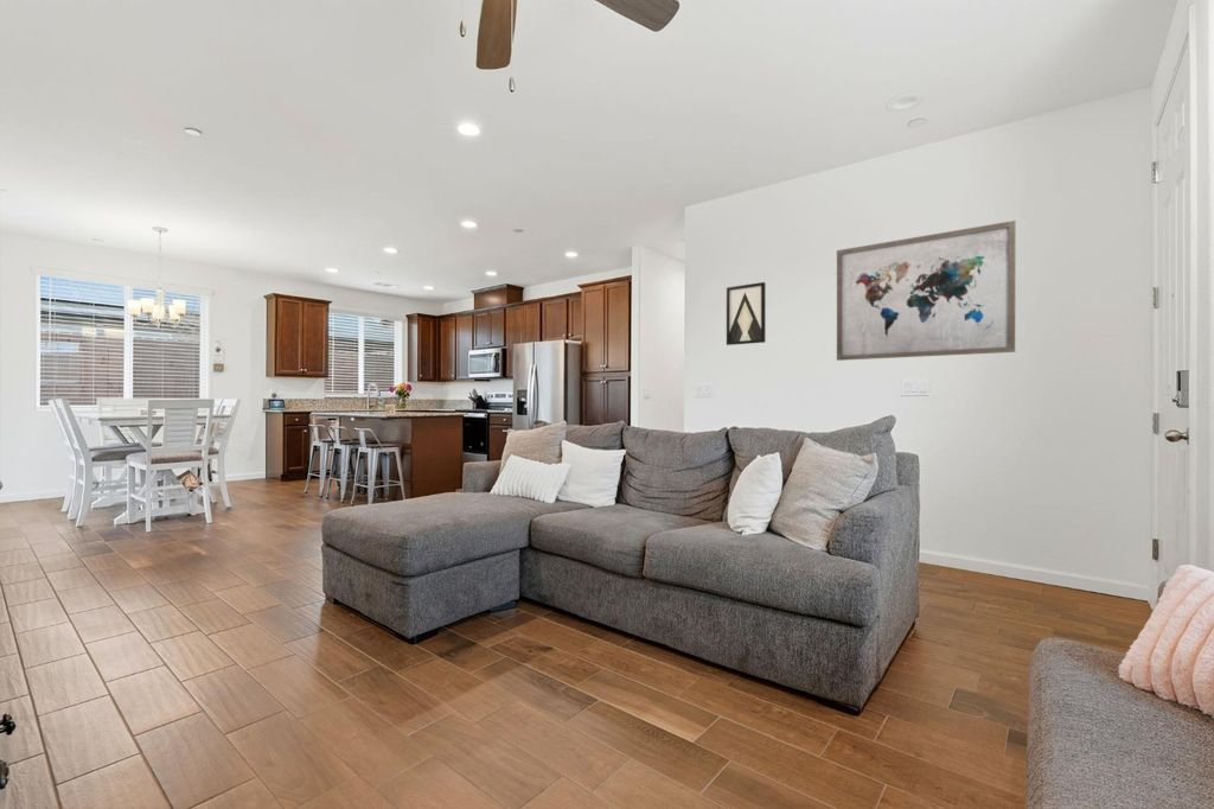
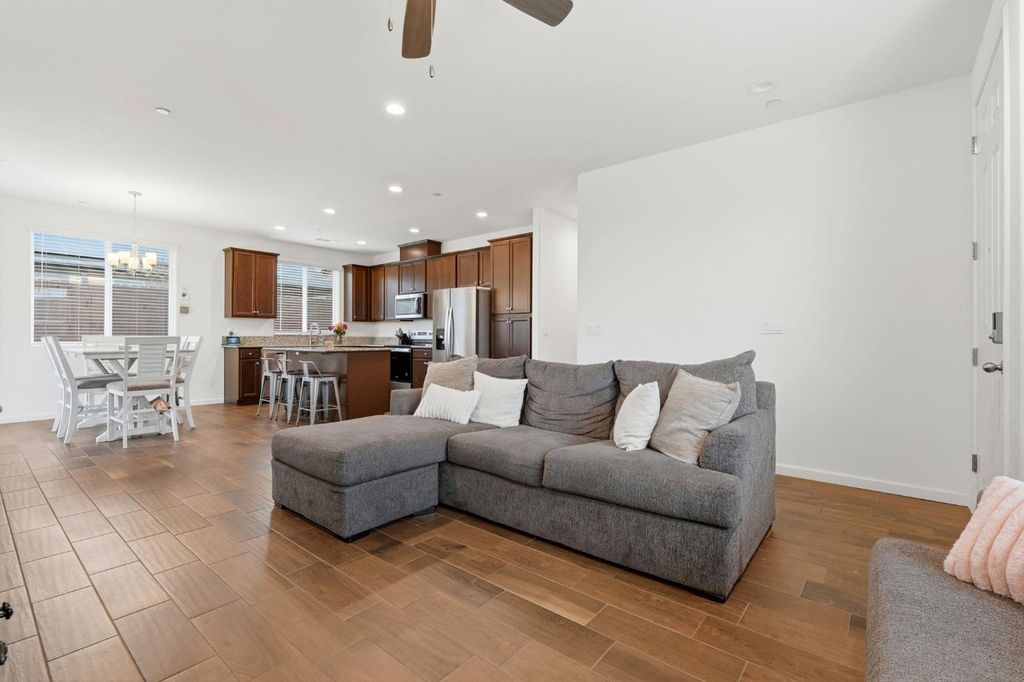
- wall art [726,281,767,346]
- wall art [836,219,1016,362]
